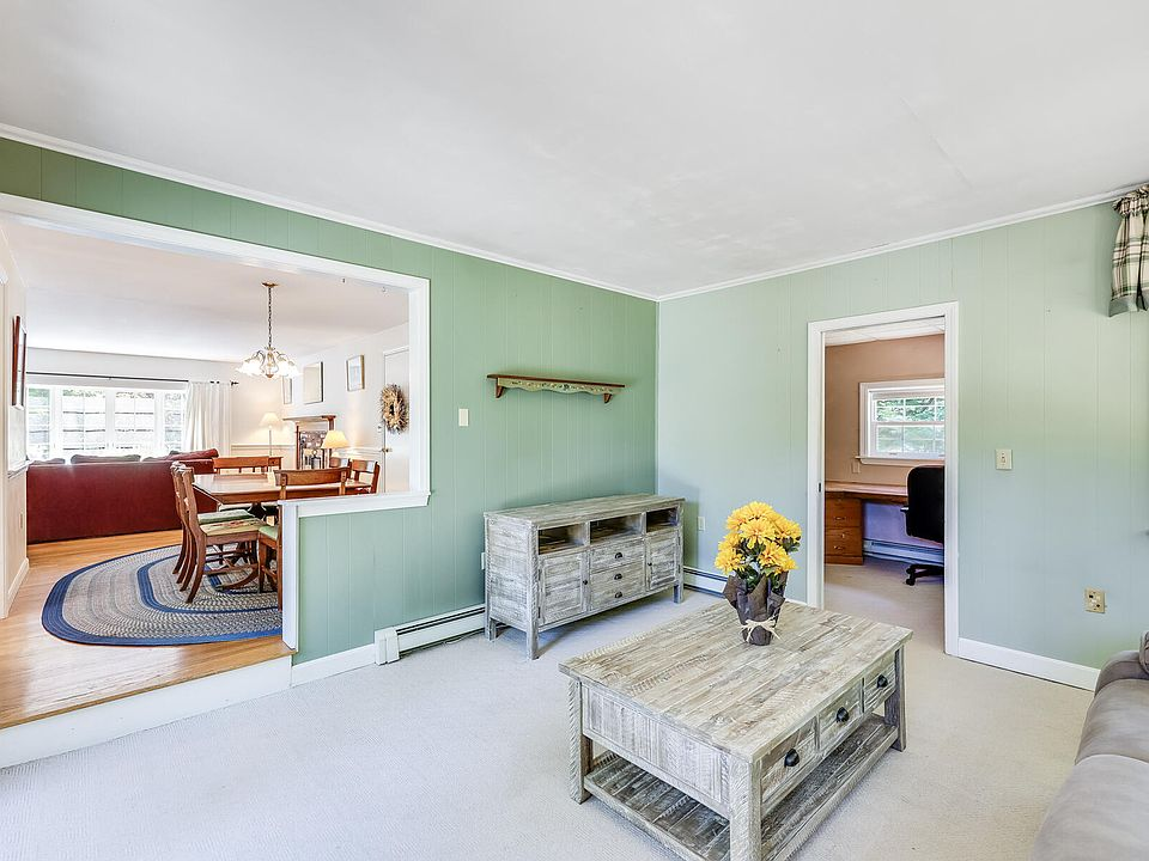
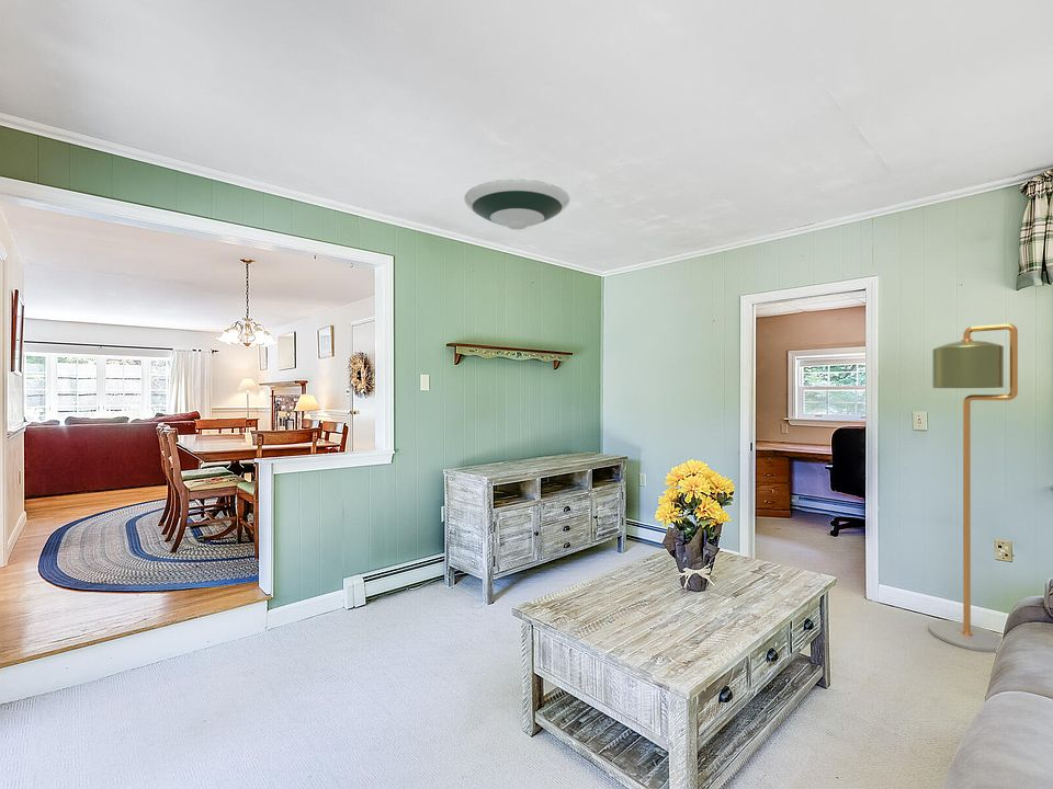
+ floor lamp [927,323,1019,653]
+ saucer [463,178,571,230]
